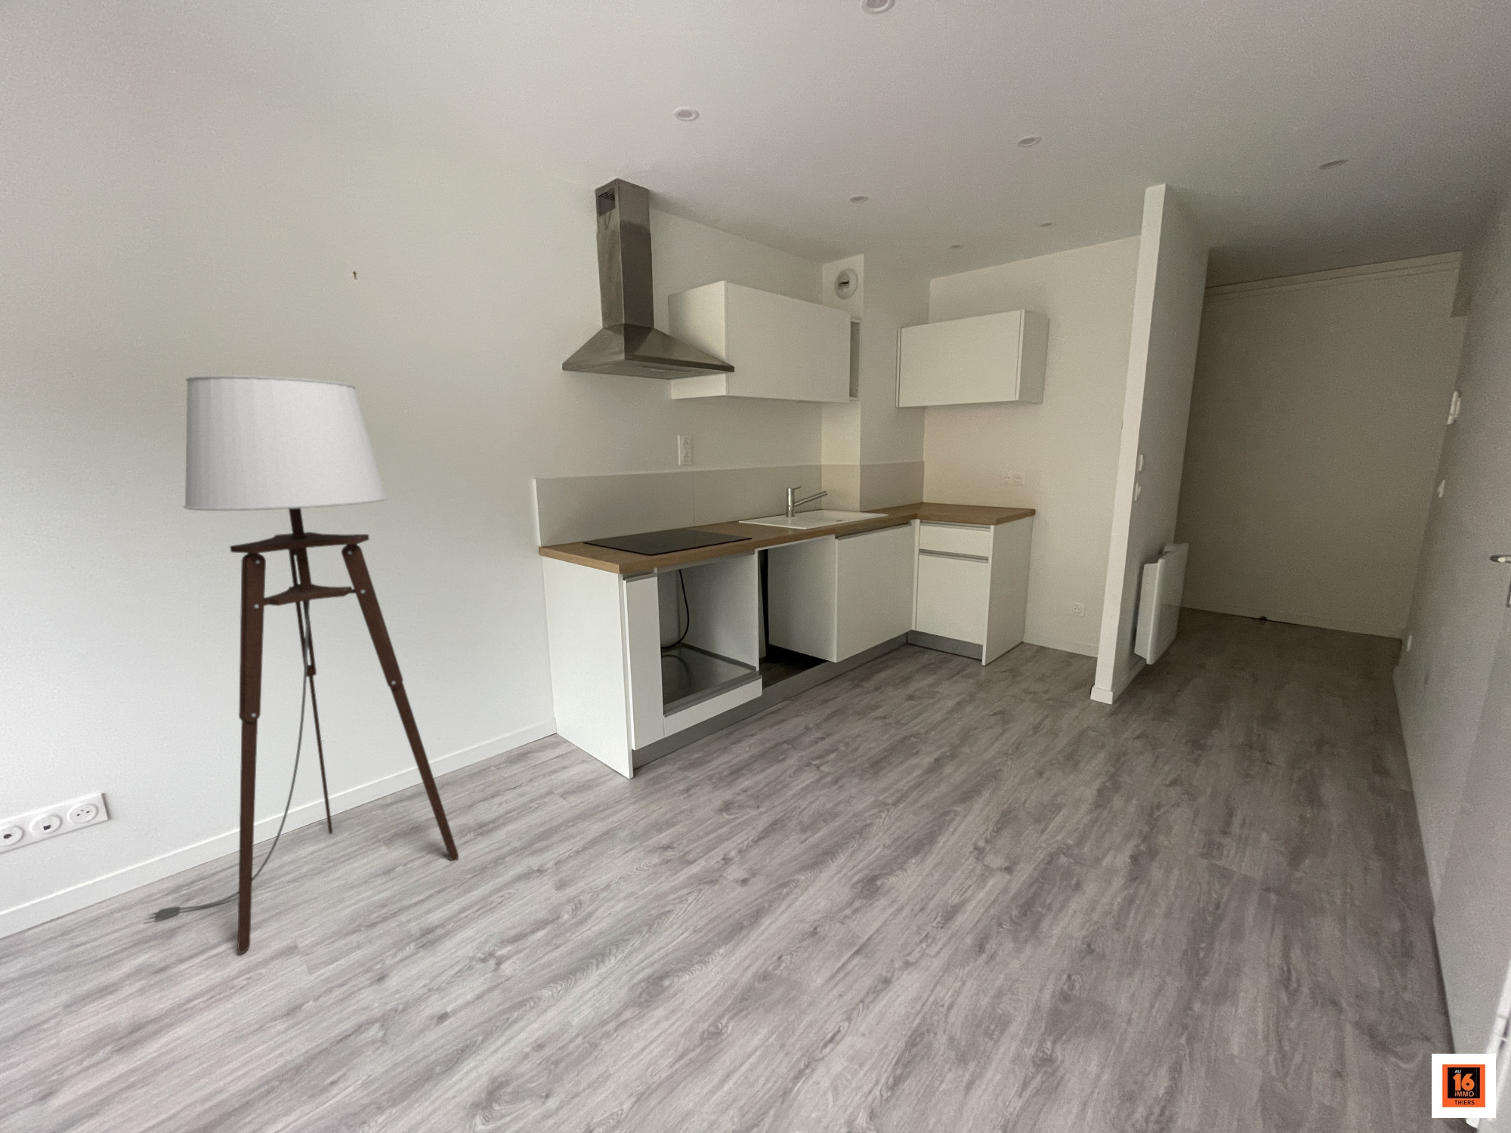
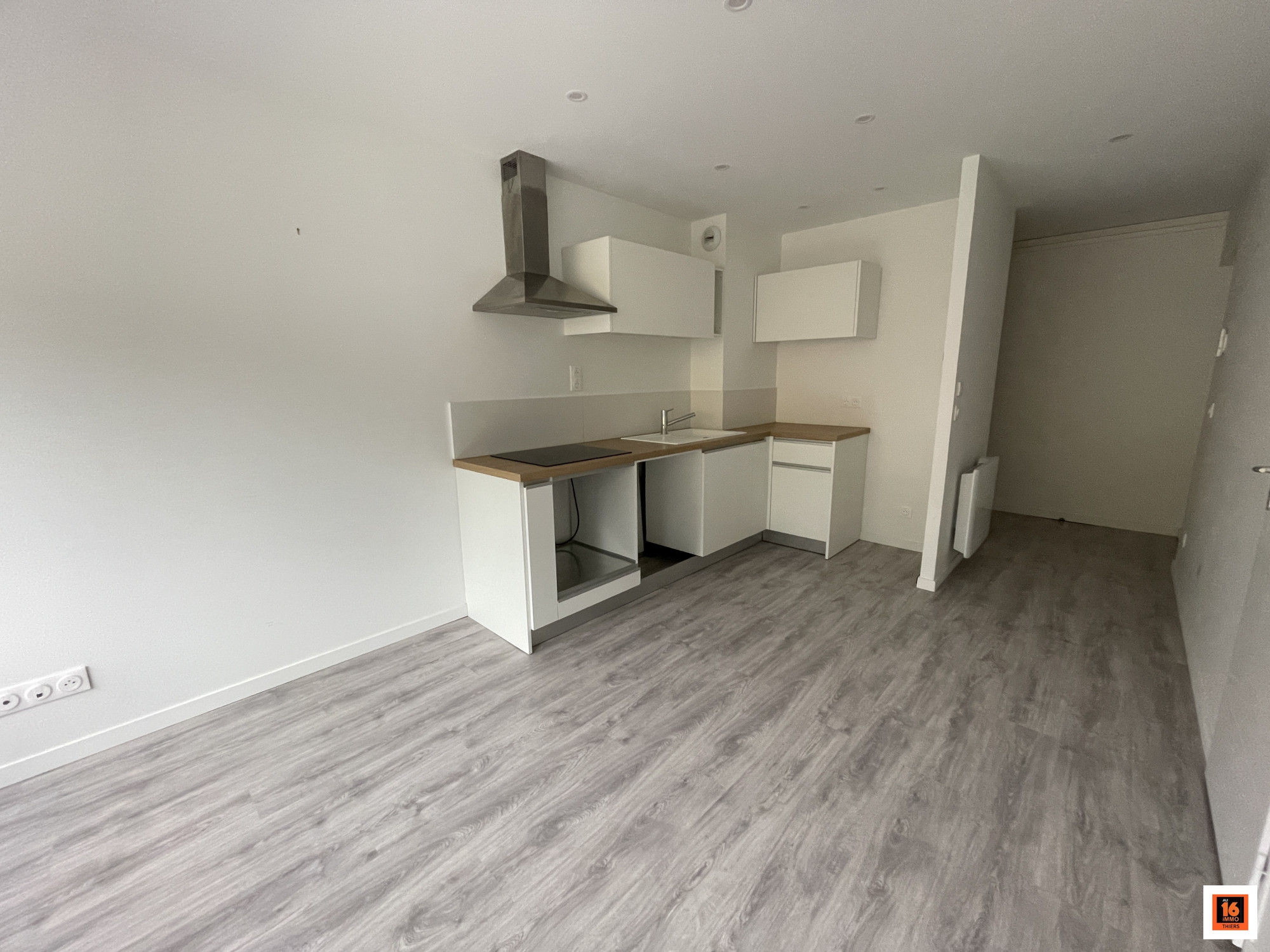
- floor lamp [144,375,459,954]
